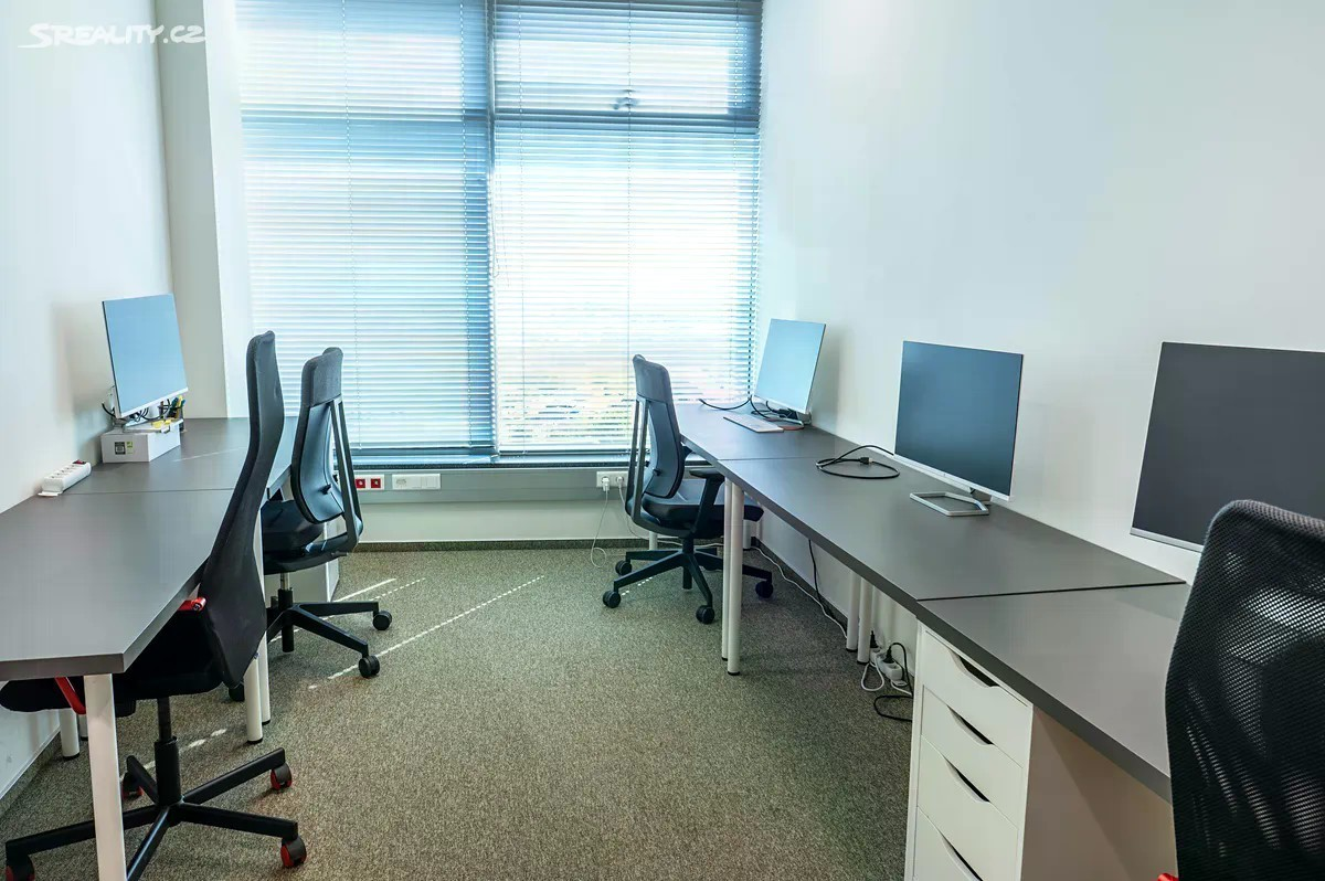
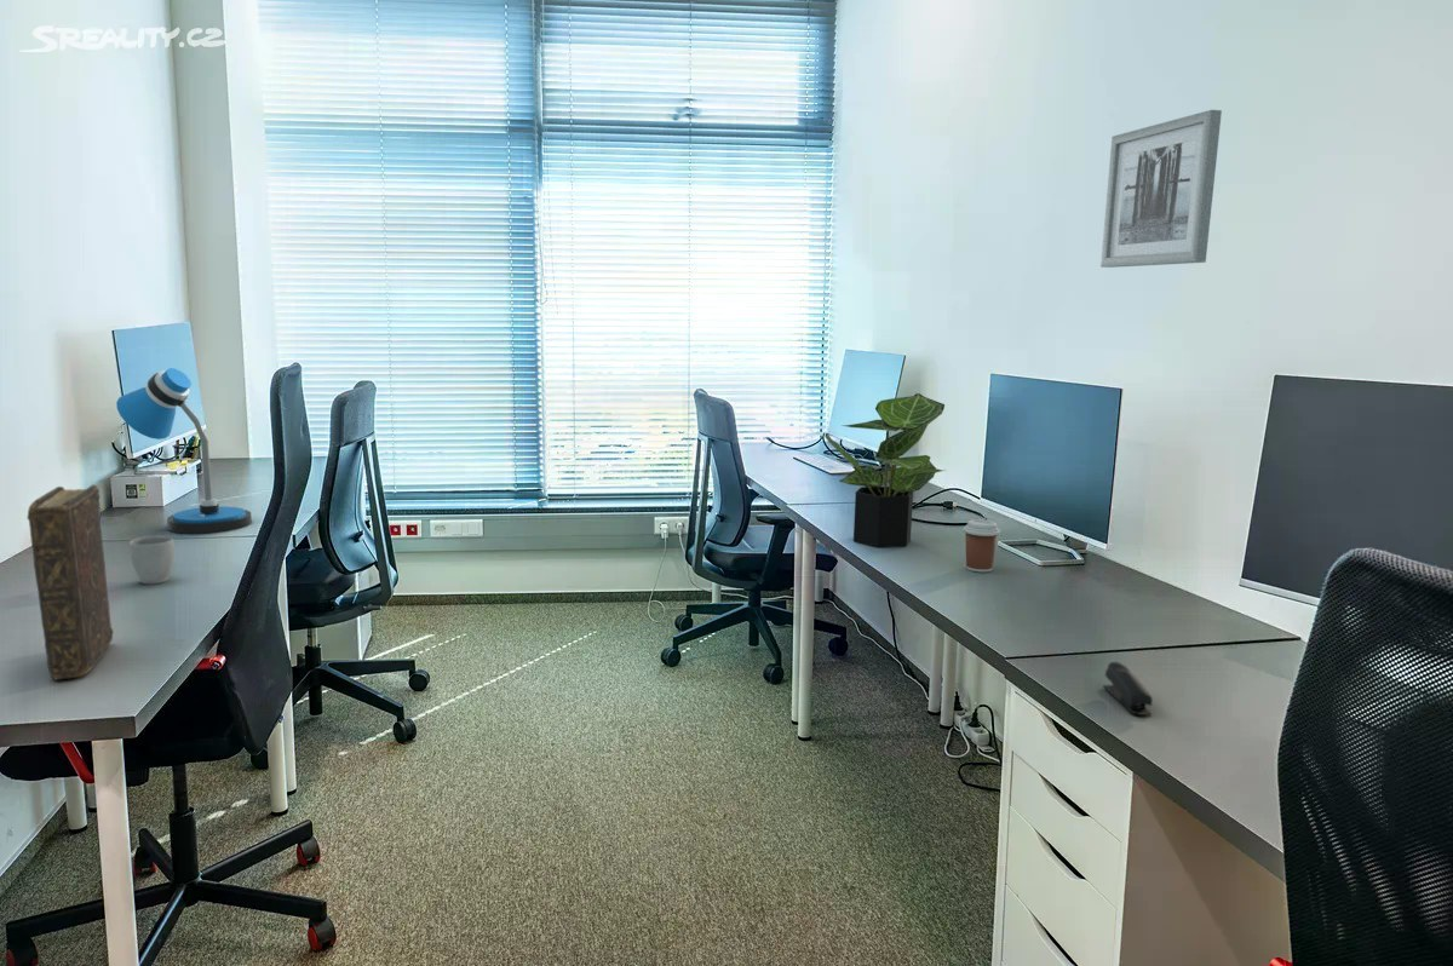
+ book [25,484,115,682]
+ stapler [1102,661,1154,717]
+ wall art [1099,109,1223,269]
+ mug [128,535,176,586]
+ potted plant [823,392,947,548]
+ desk lamp [115,367,253,535]
+ coffee cup [961,518,1001,574]
